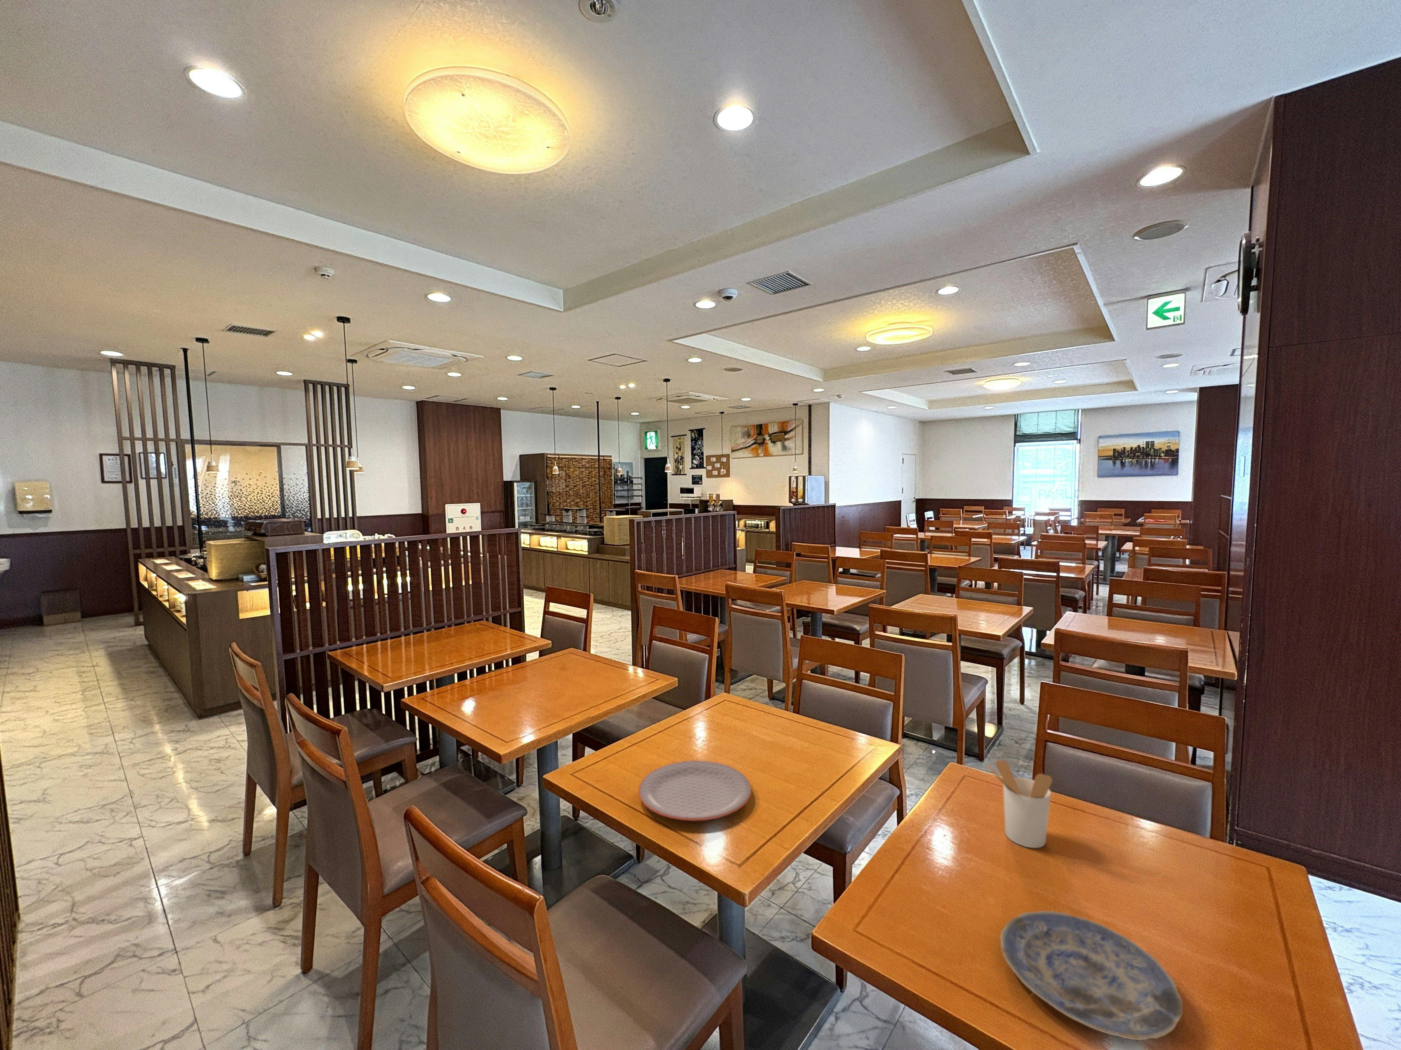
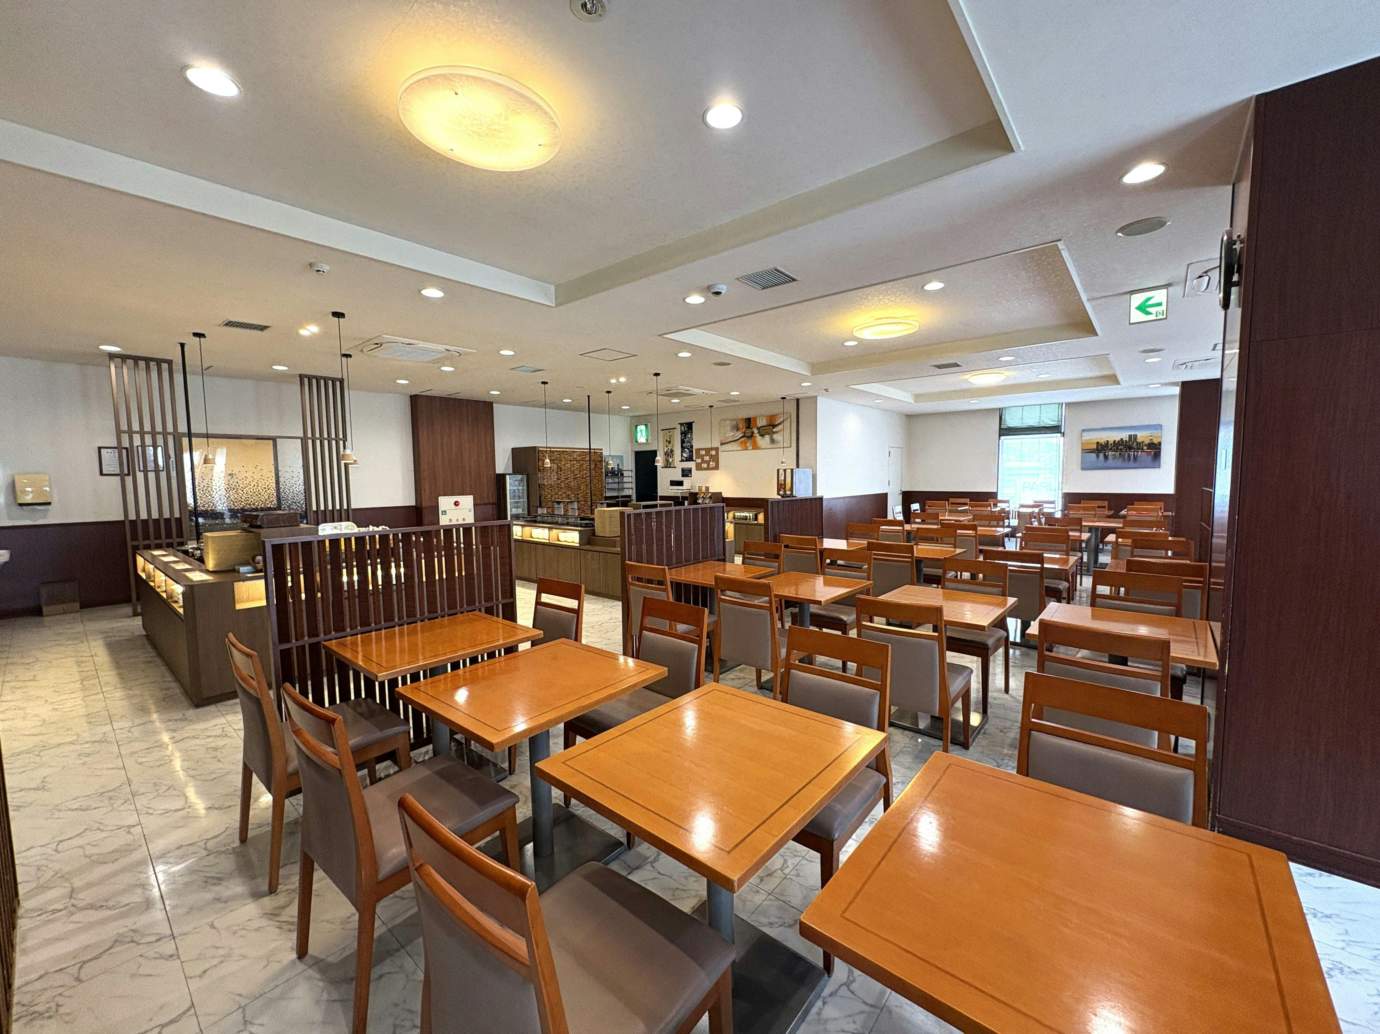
- plate [1001,911,1184,1040]
- utensil holder [986,760,1052,848]
- plate [639,760,751,822]
